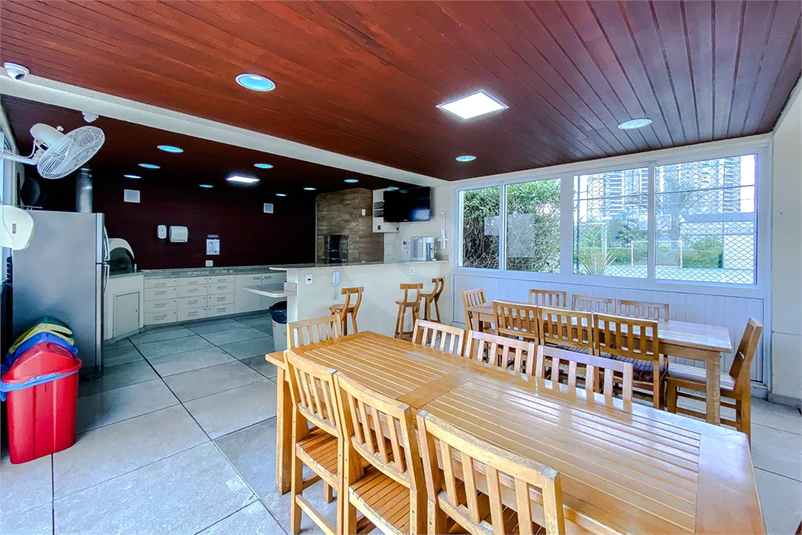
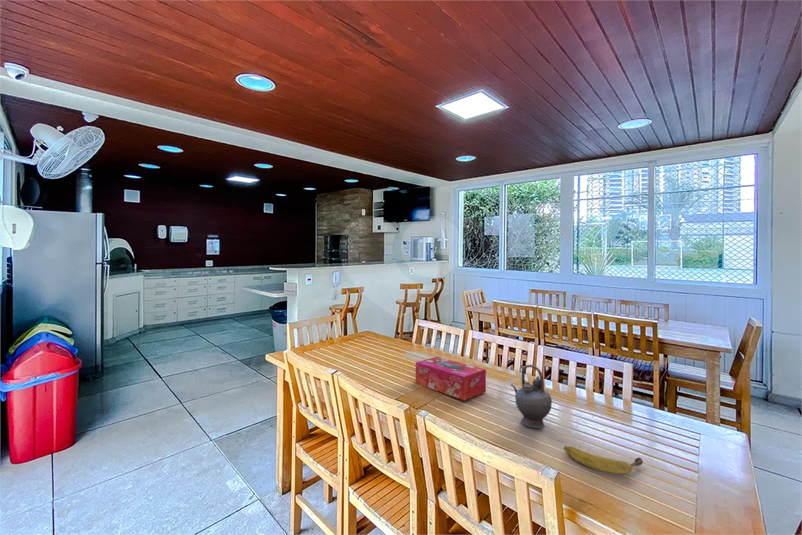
+ teapot [510,364,553,429]
+ tissue box [415,356,487,401]
+ fruit [563,445,644,475]
